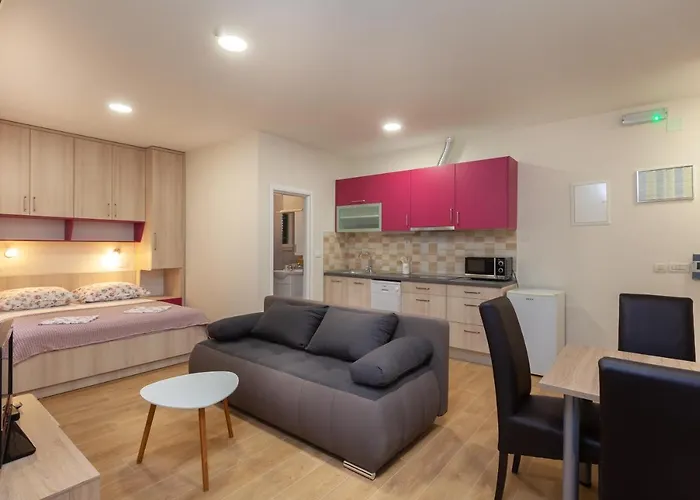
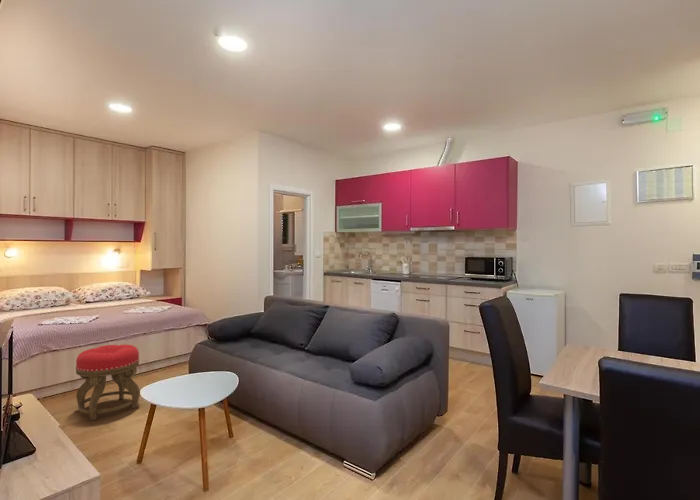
+ stool [75,344,141,421]
